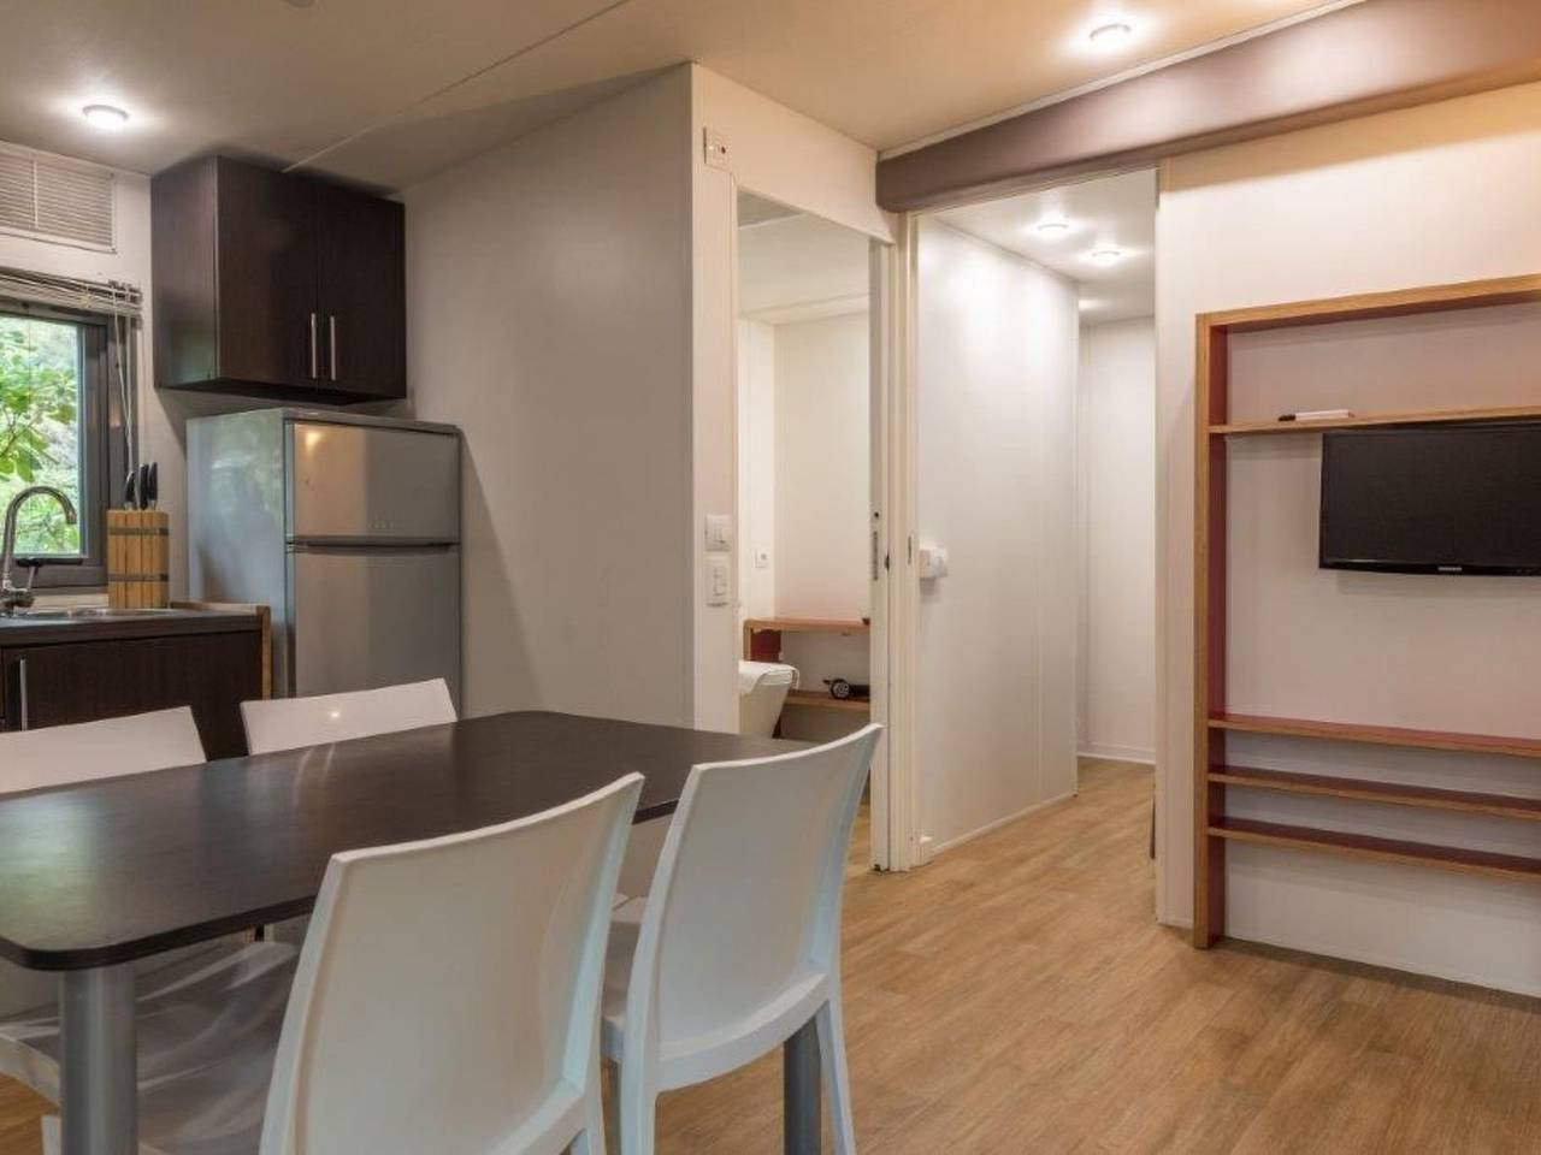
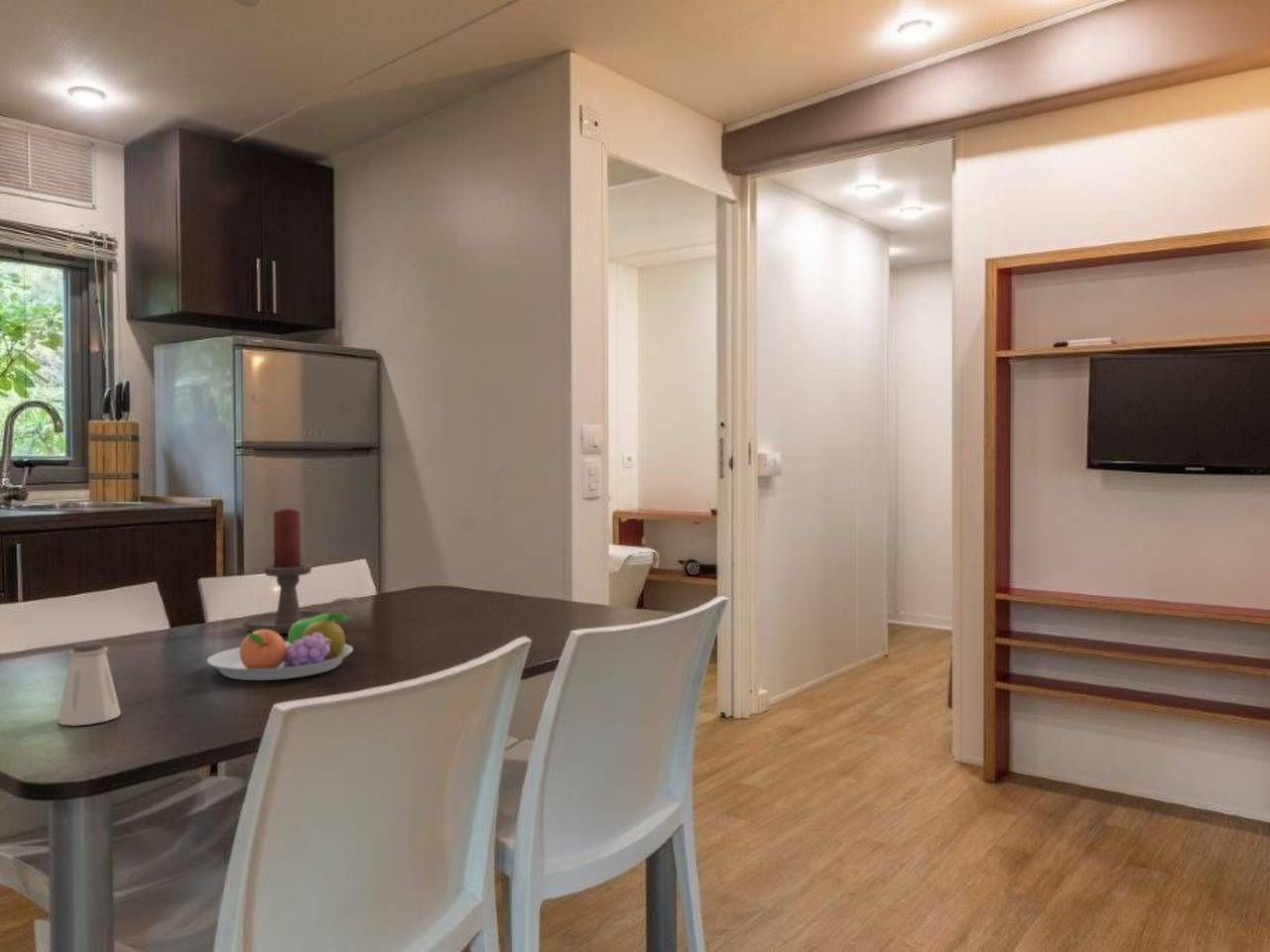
+ saltshaker [57,641,122,727]
+ candle holder [241,508,361,635]
+ fruit bowl [205,612,354,681]
